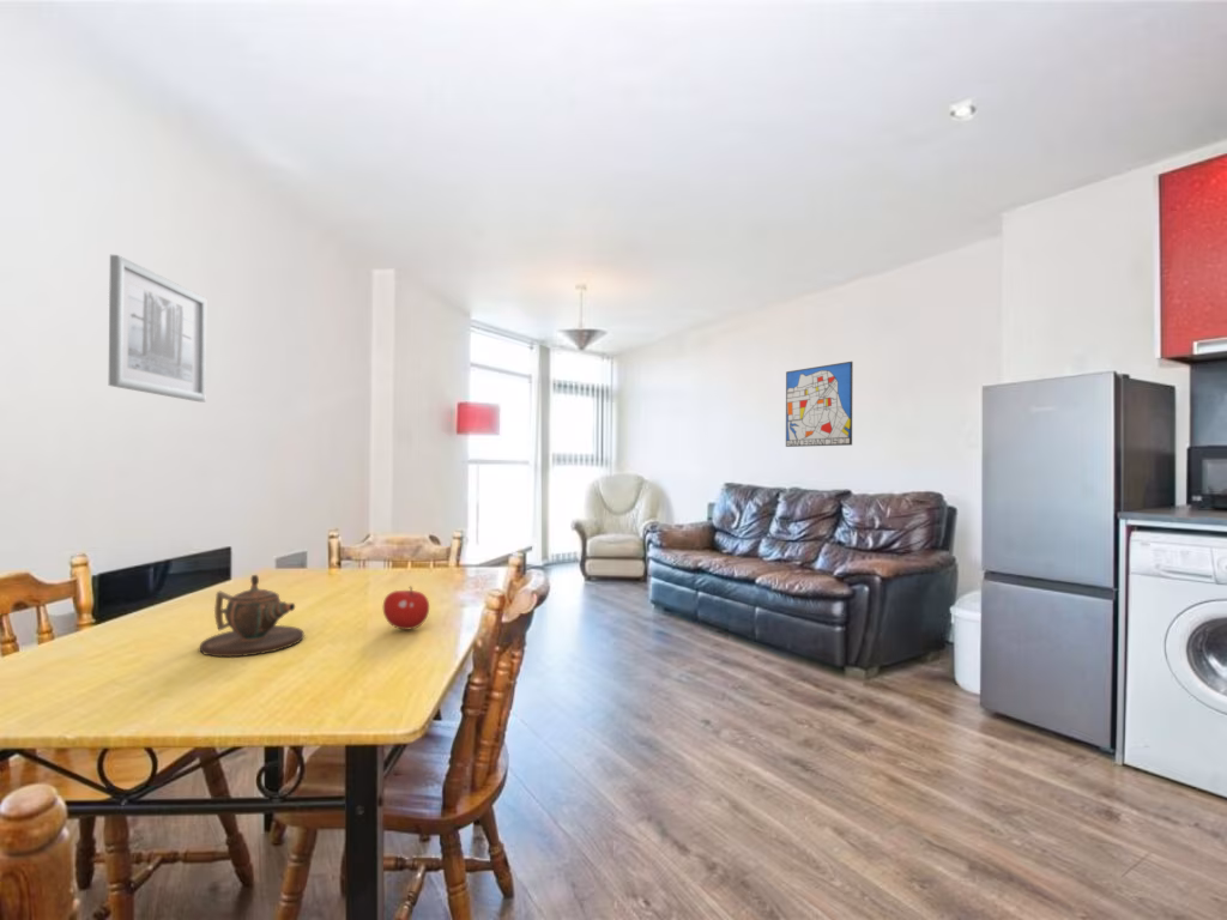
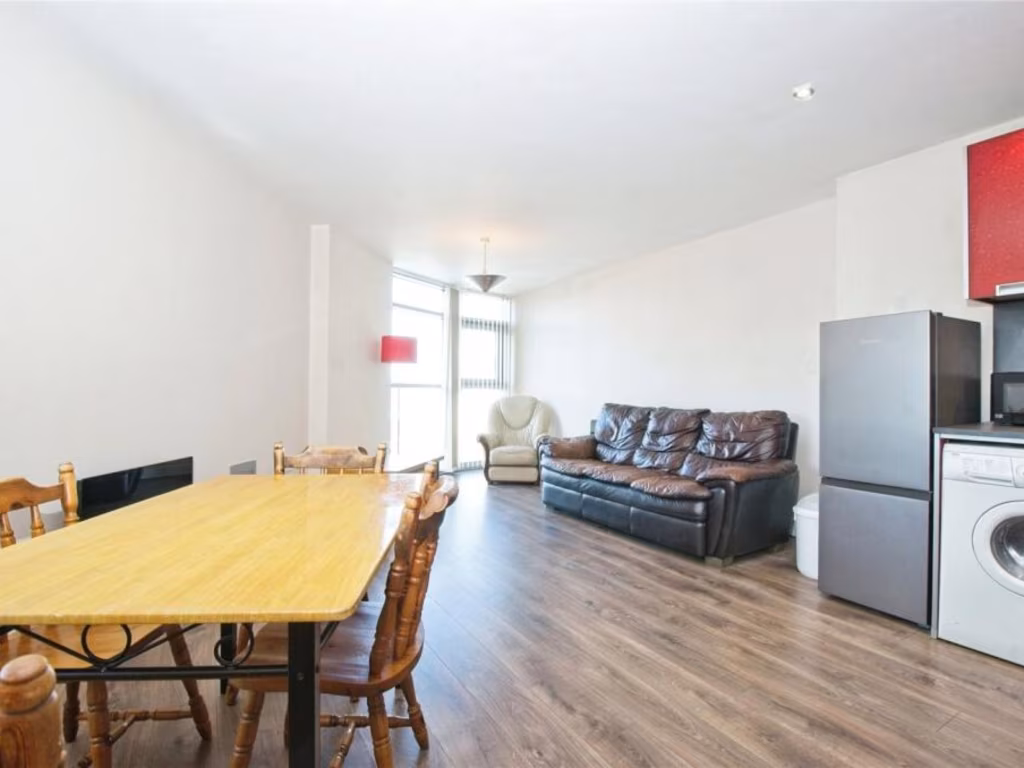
- wall art [108,254,207,402]
- teapot [199,574,306,658]
- fruit [382,586,430,631]
- wall art [785,361,854,448]
